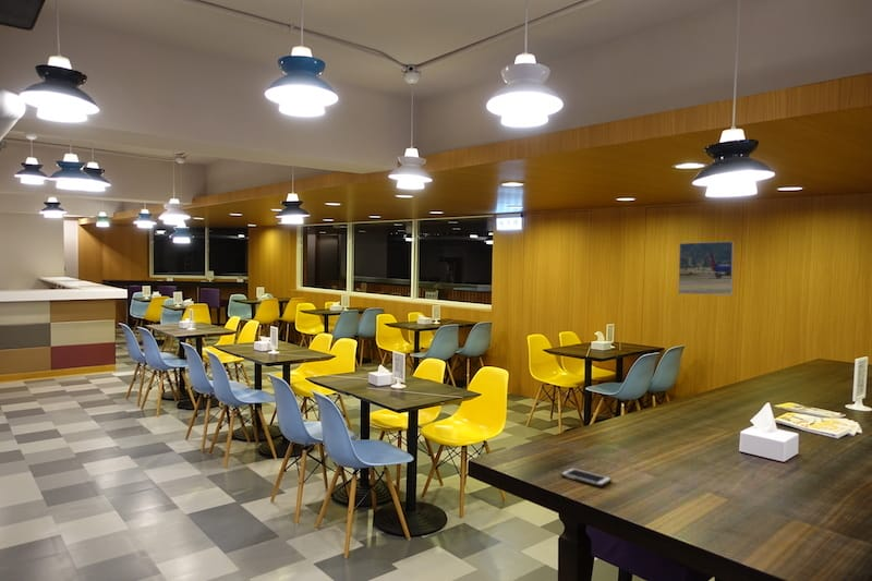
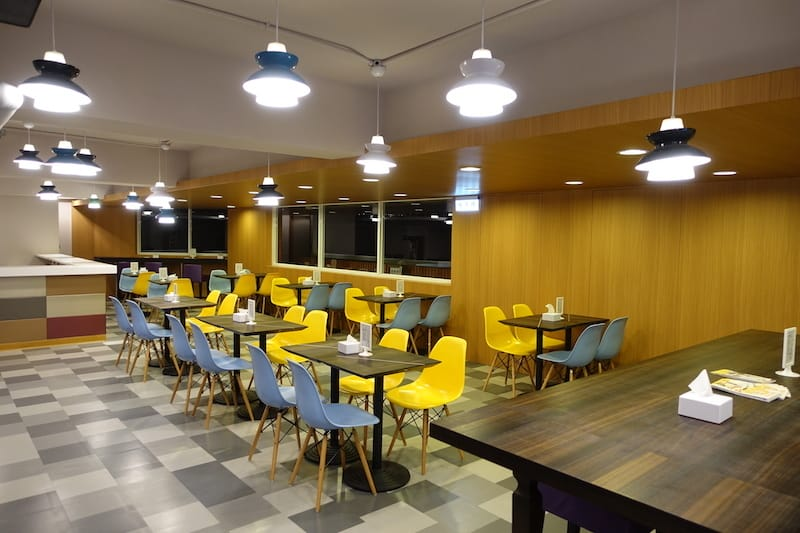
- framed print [677,241,735,296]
- cell phone [560,467,613,487]
